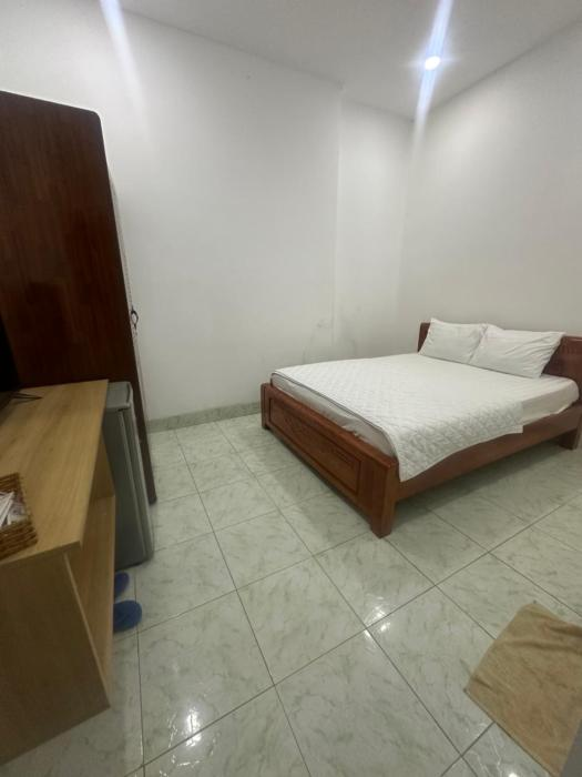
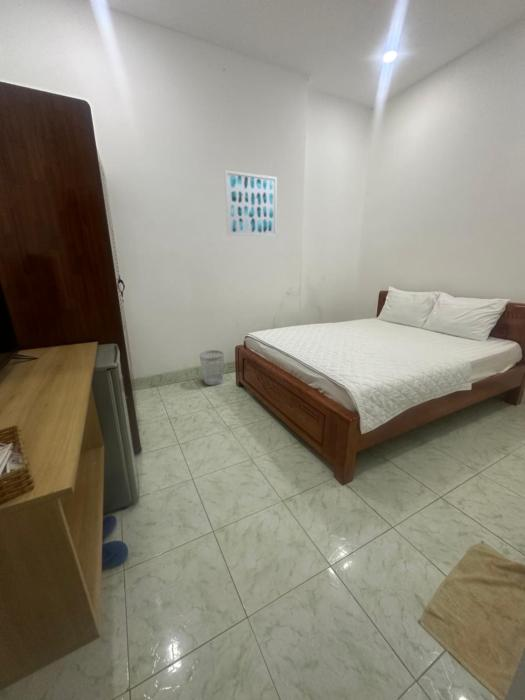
+ wastebasket [199,349,225,386]
+ wall art [224,169,278,238]
